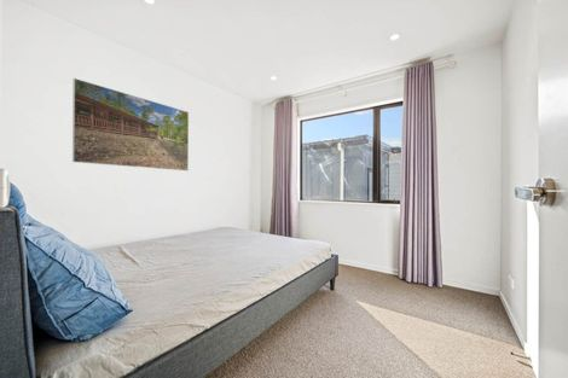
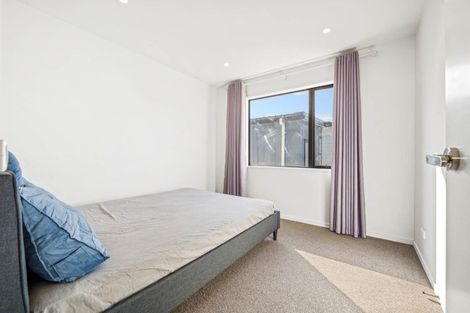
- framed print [71,77,190,171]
